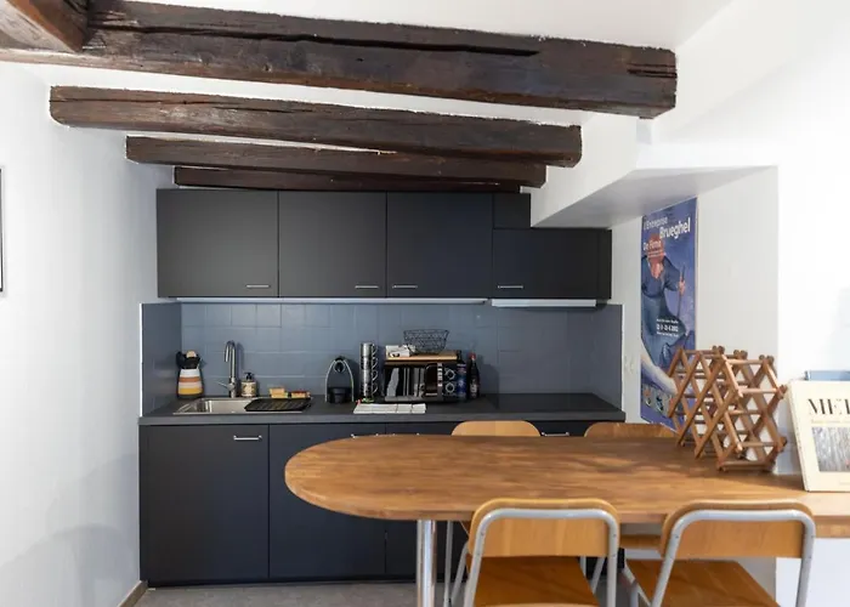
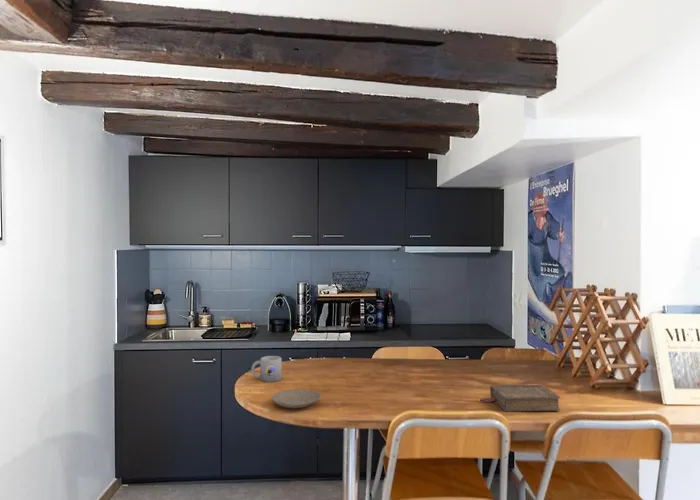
+ plate [271,388,322,409]
+ mug [250,355,283,383]
+ book [481,384,561,412]
